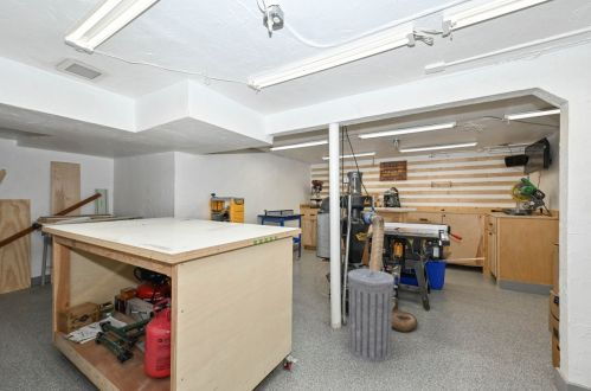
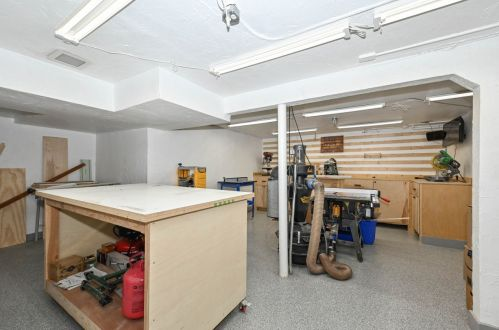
- trash can [346,268,397,364]
